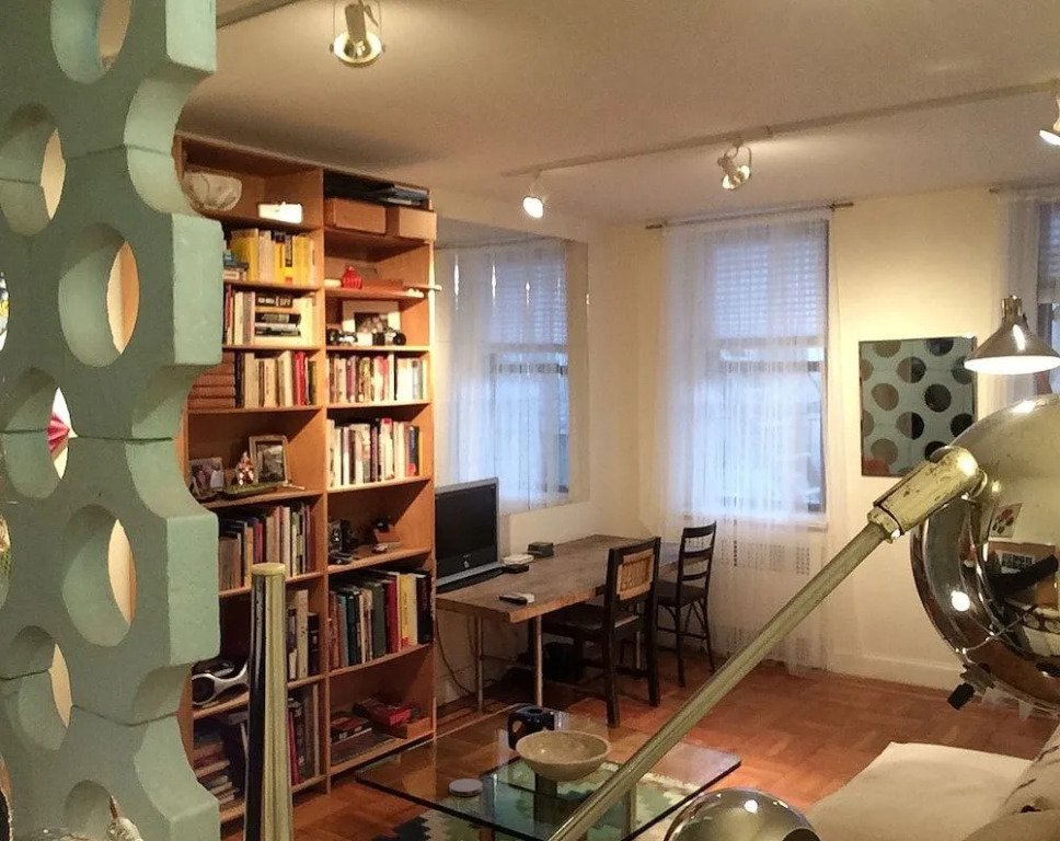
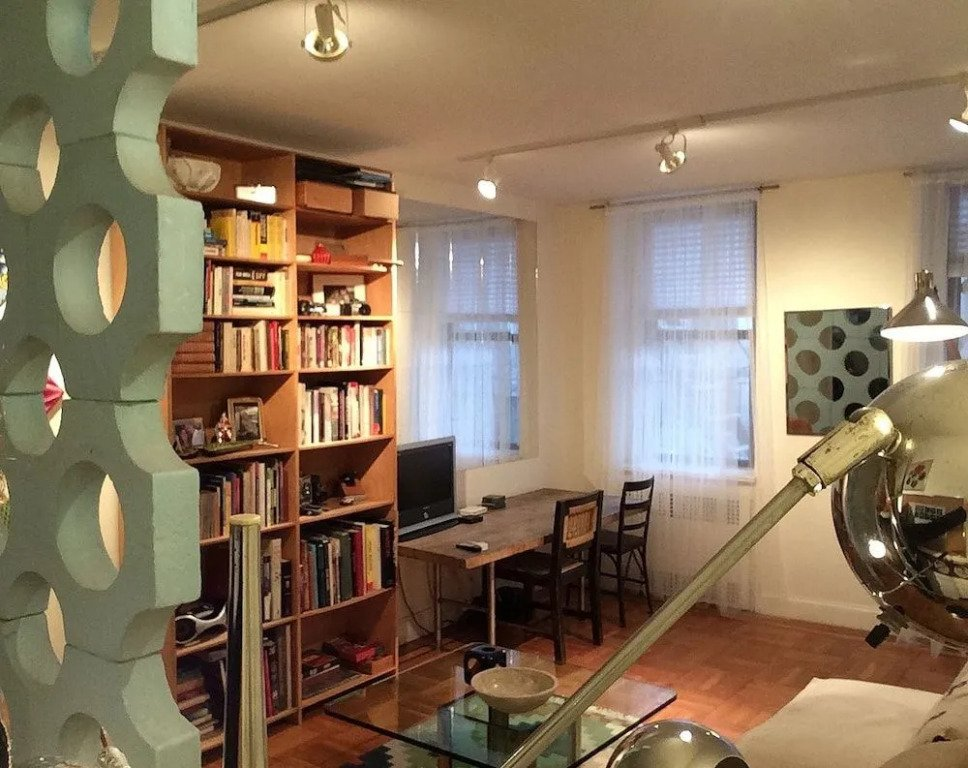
- coaster [448,777,484,797]
